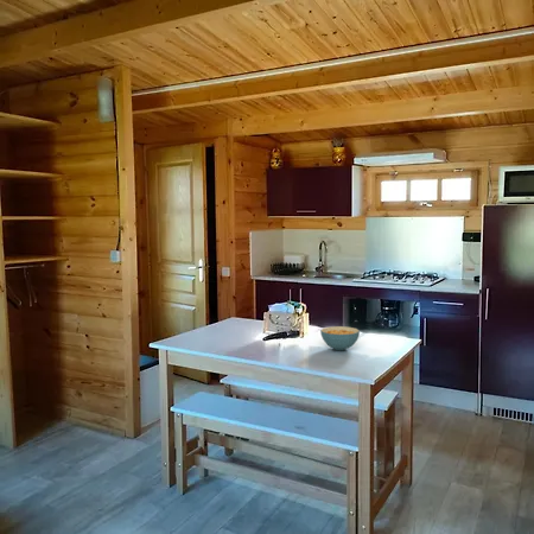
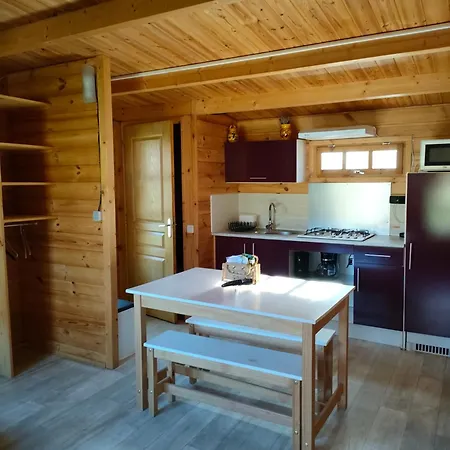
- cereal bowl [319,325,361,351]
